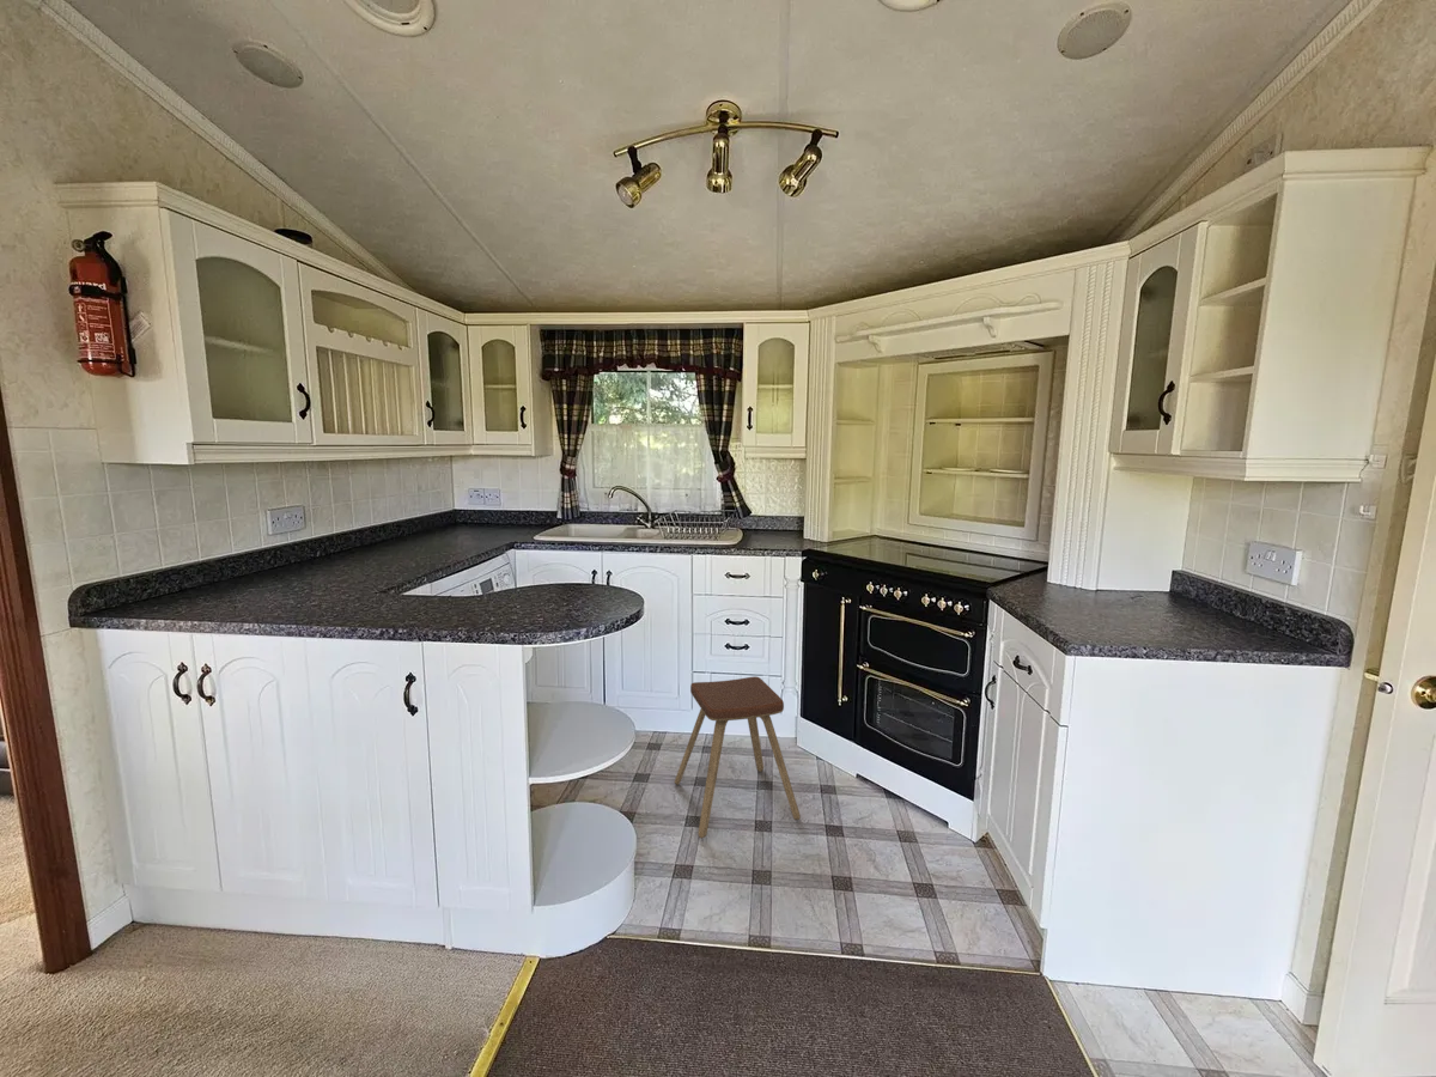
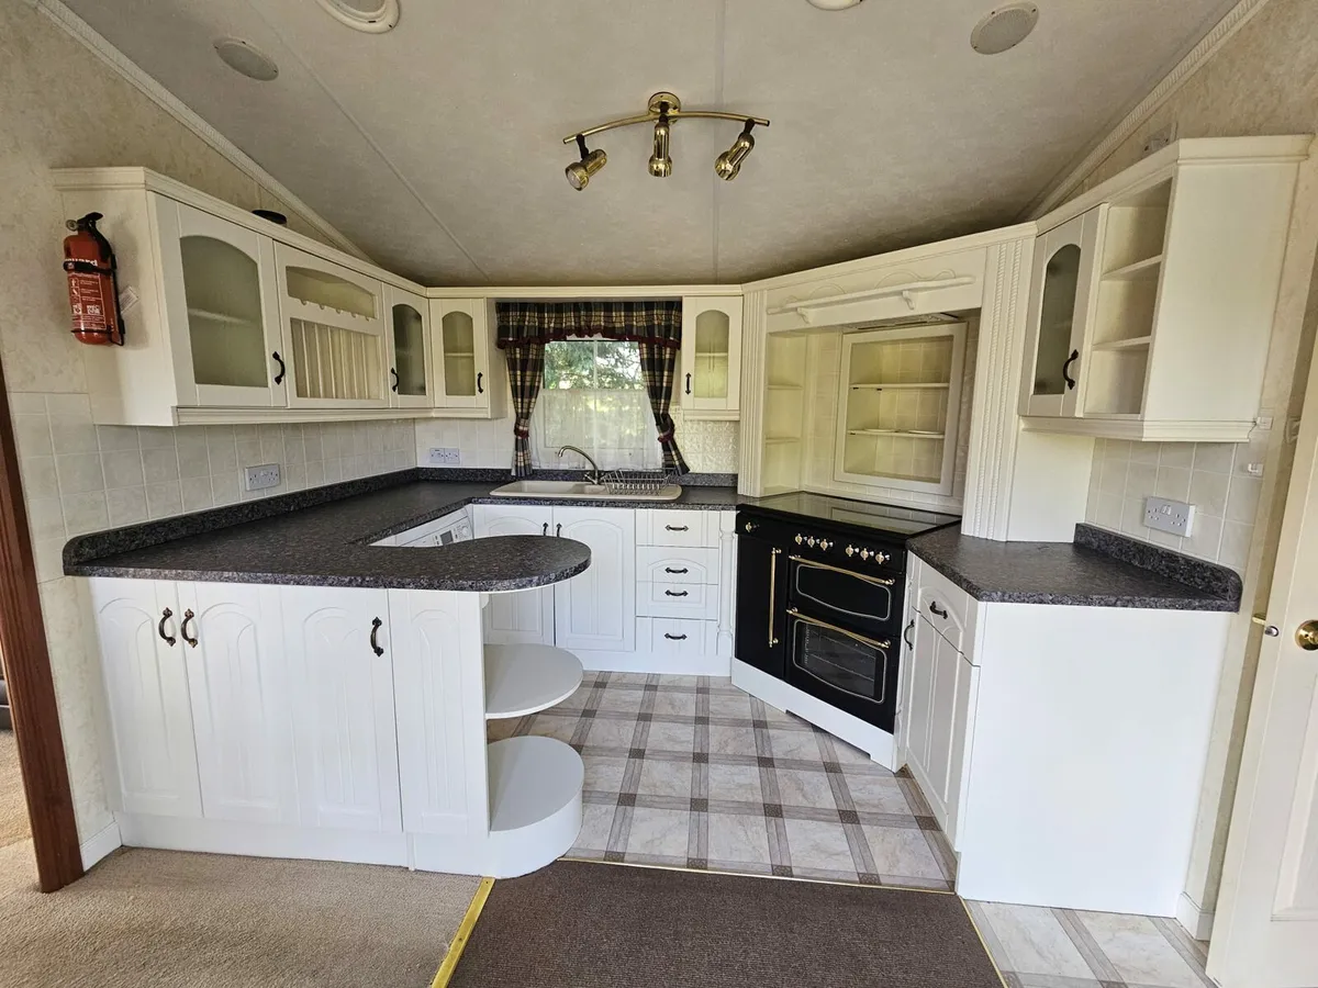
- music stool [674,675,802,839]
